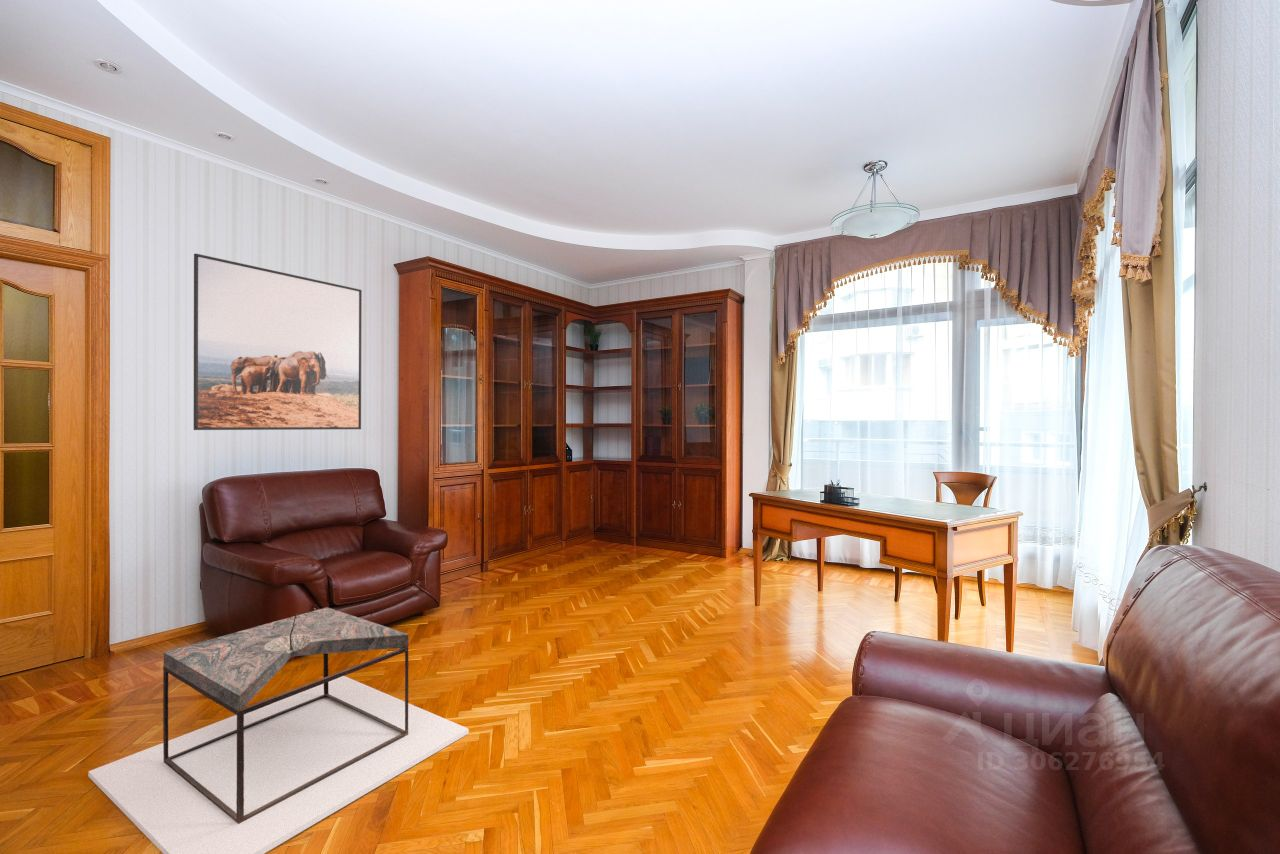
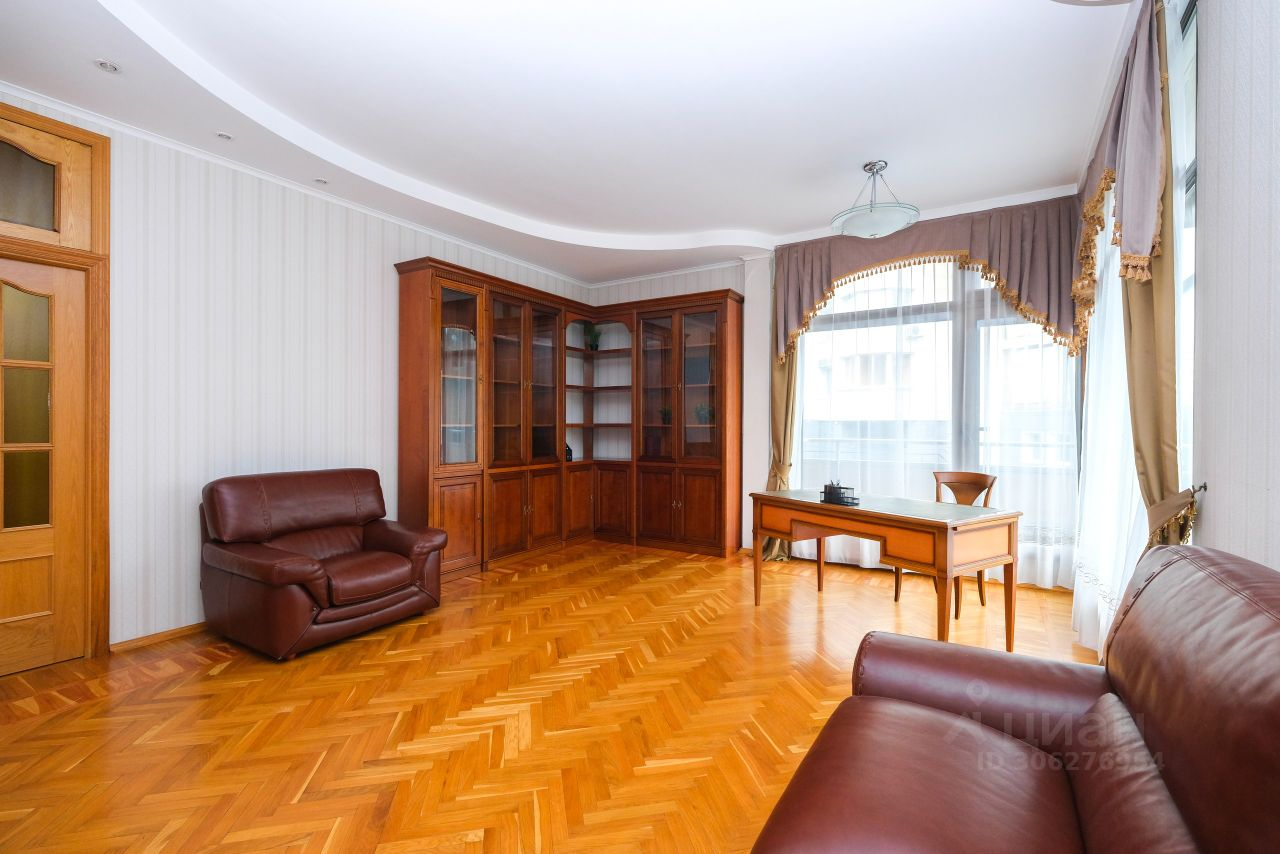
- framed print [193,252,363,431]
- coffee table [87,606,470,854]
